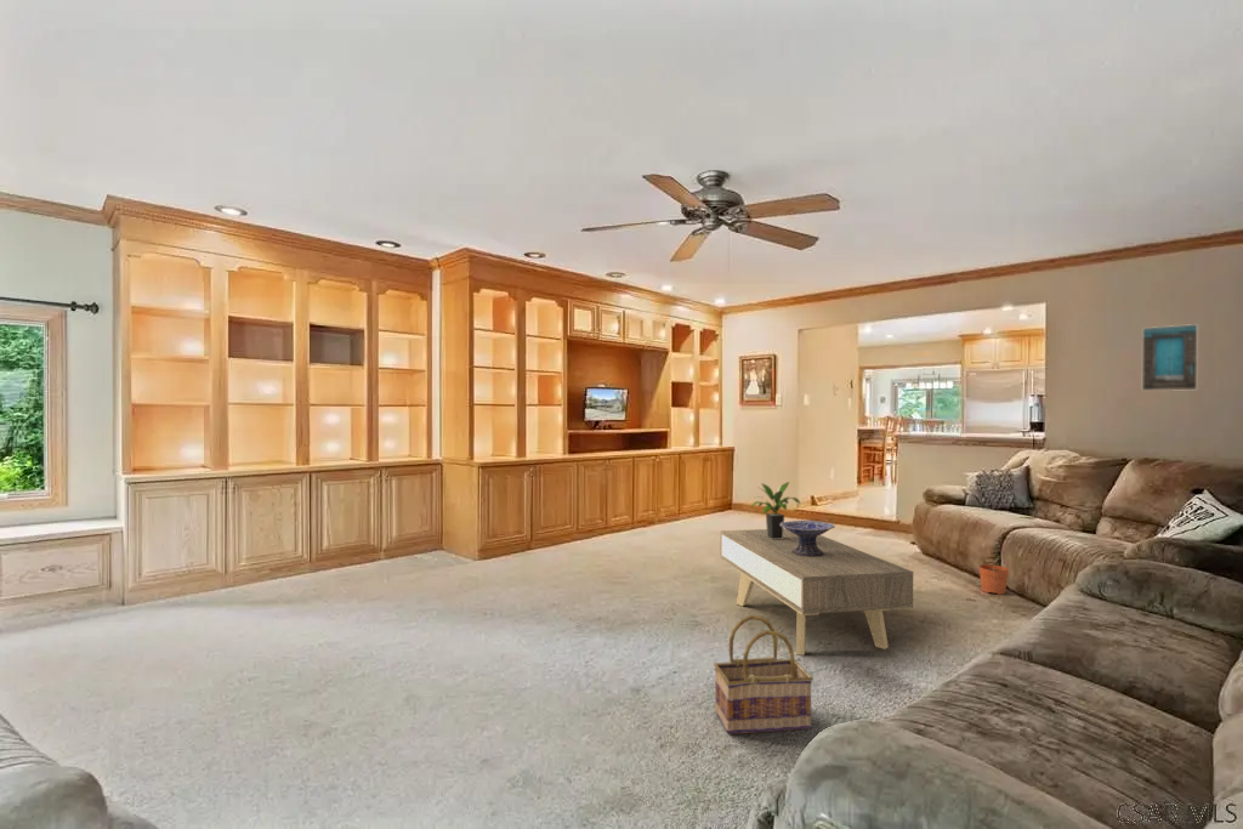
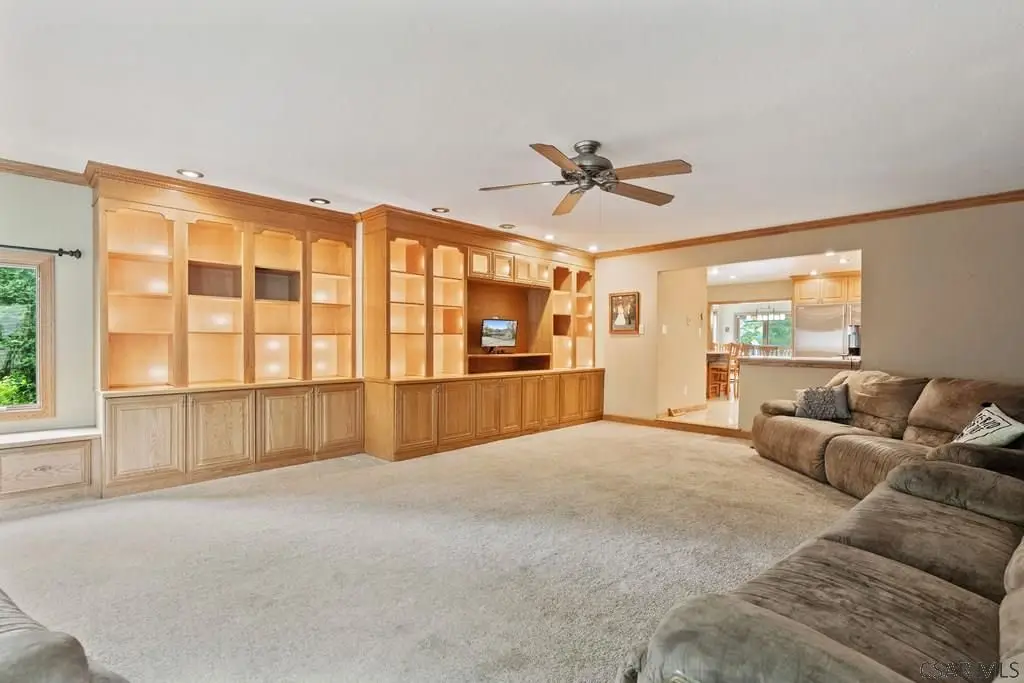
- plant pot [978,555,1010,596]
- decorative bowl [781,519,836,556]
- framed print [1141,323,1199,392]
- potted plant [750,481,801,539]
- basket [713,614,815,736]
- coffee table [719,528,914,657]
